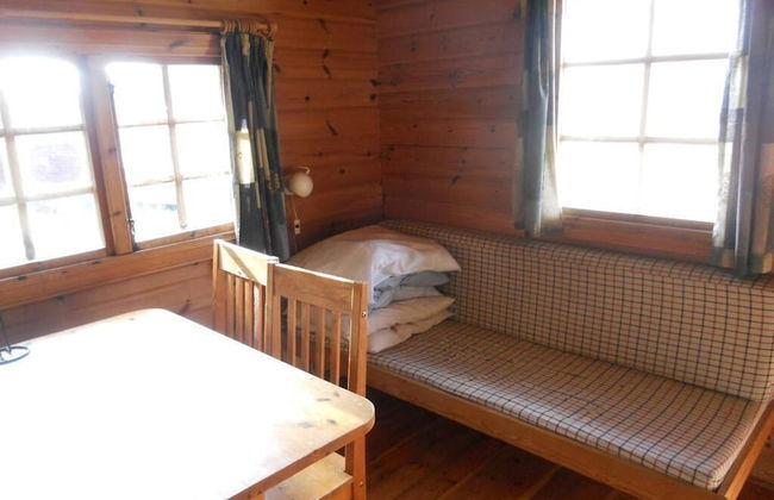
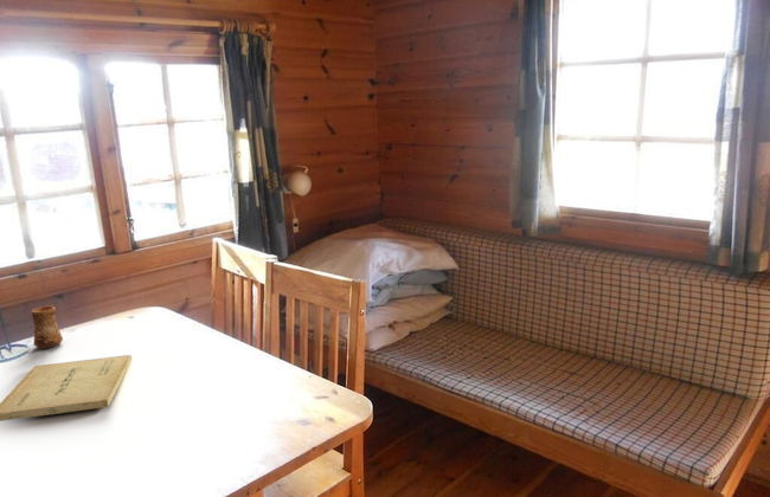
+ cup [30,305,64,350]
+ book [0,354,133,422]
